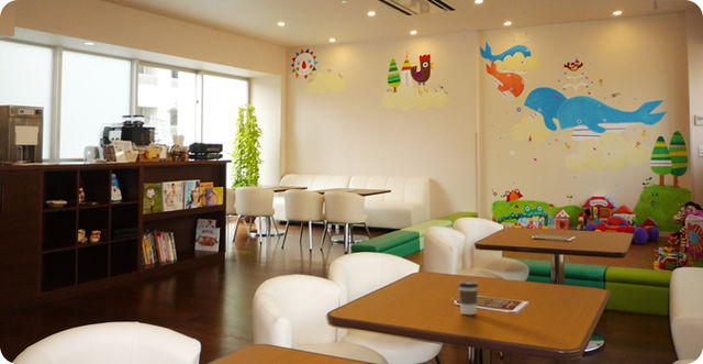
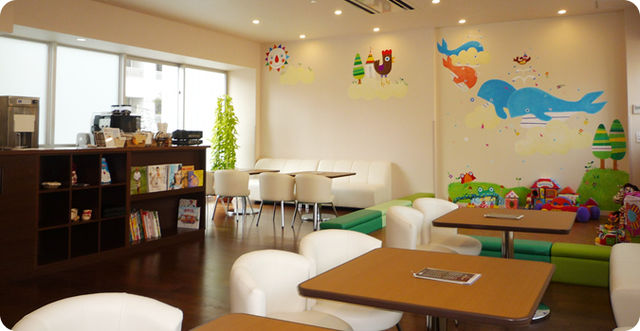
- coffee cup [457,280,479,316]
